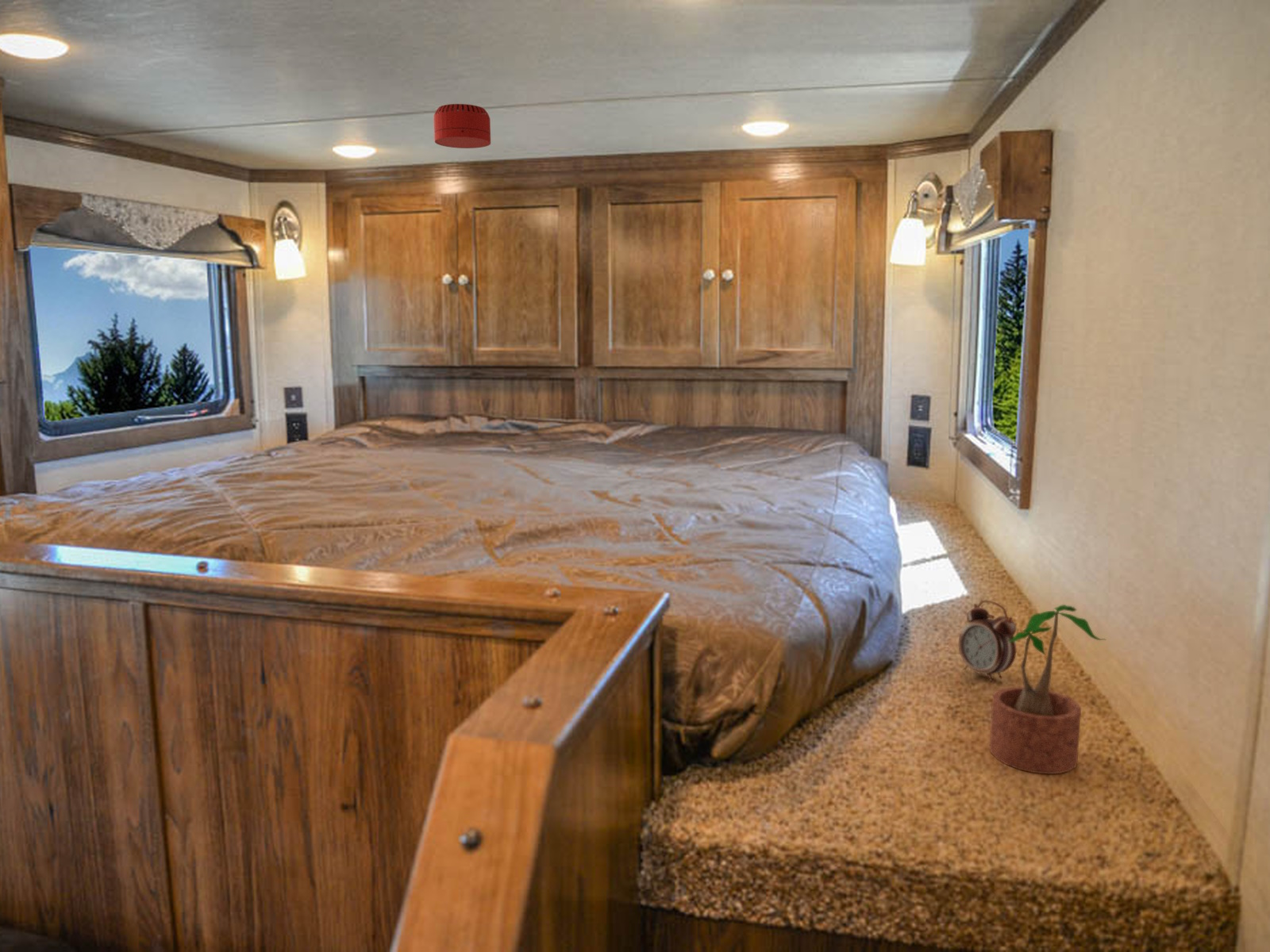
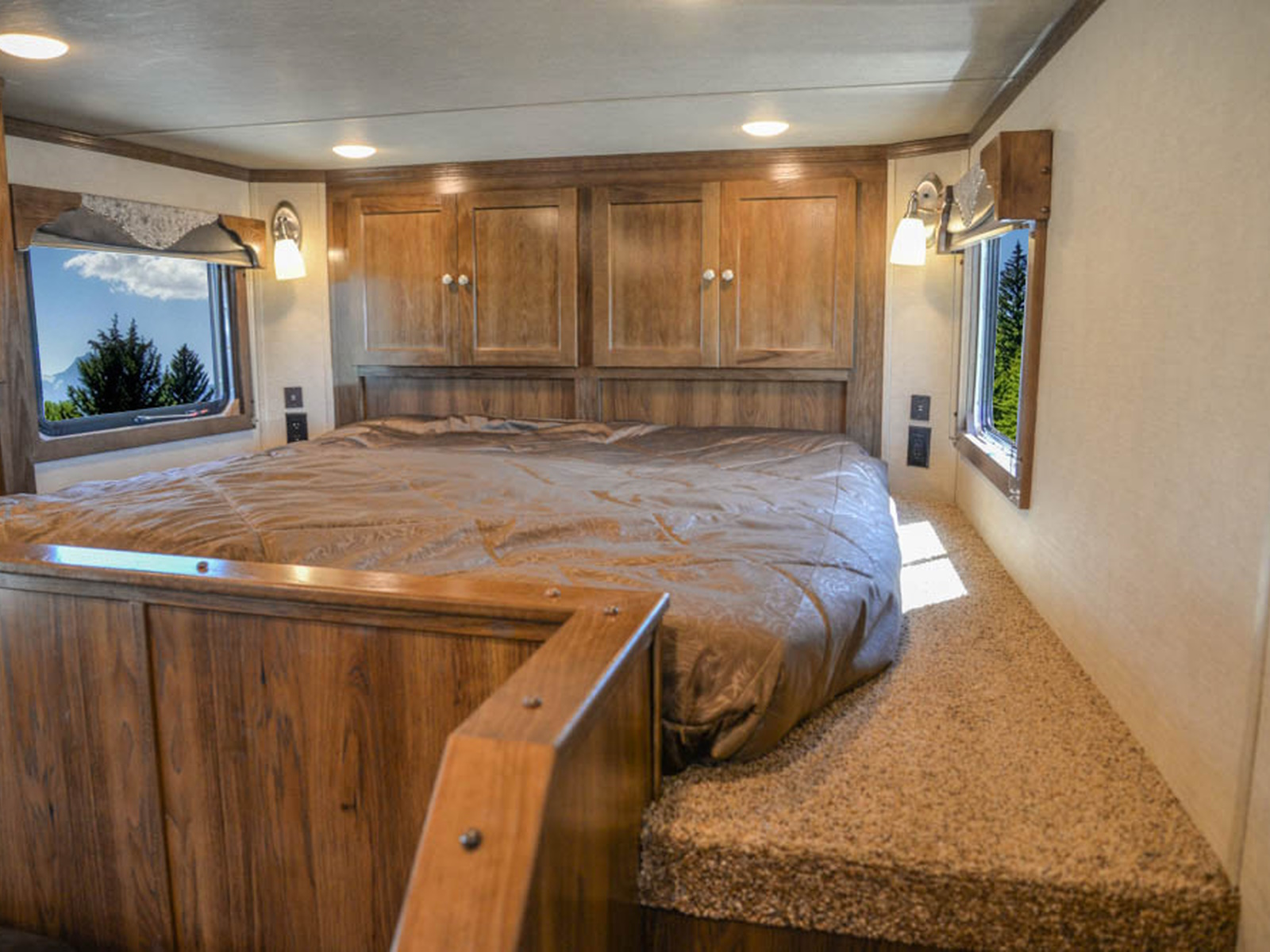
- alarm clock [958,600,1018,682]
- smoke detector [433,103,491,149]
- potted plant [989,604,1107,775]
